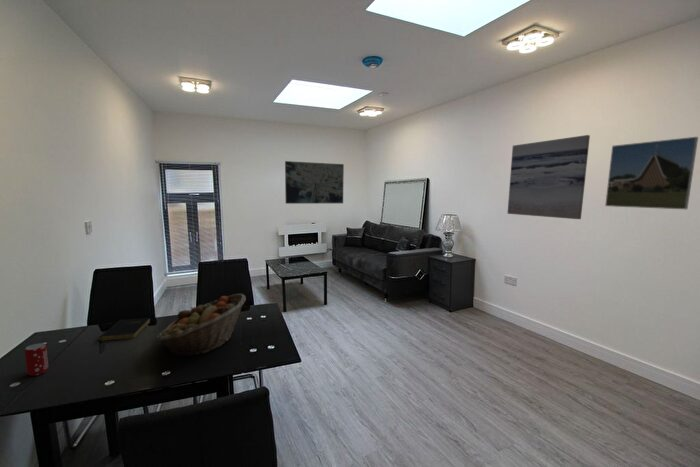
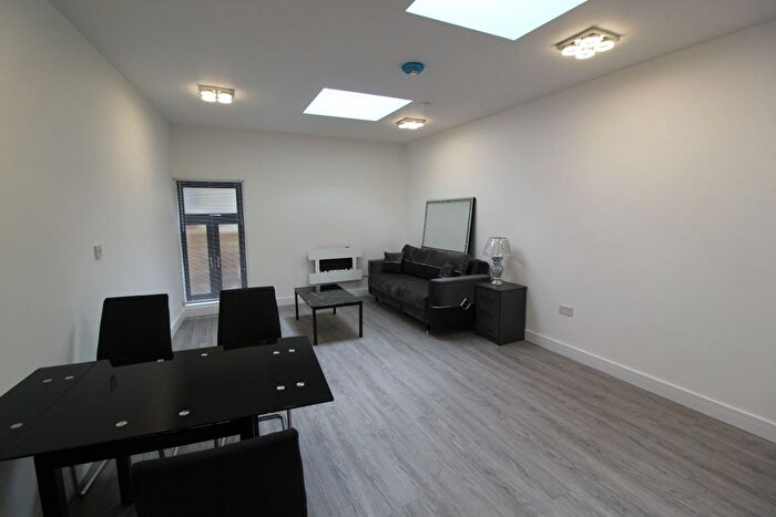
- book [99,317,151,343]
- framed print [604,136,699,210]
- wall art [506,134,591,220]
- fruit basket [156,293,247,358]
- beverage can [24,342,49,377]
- wall art [284,160,345,205]
